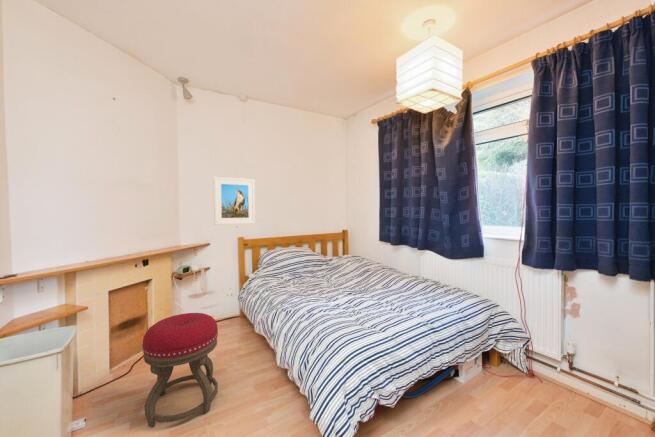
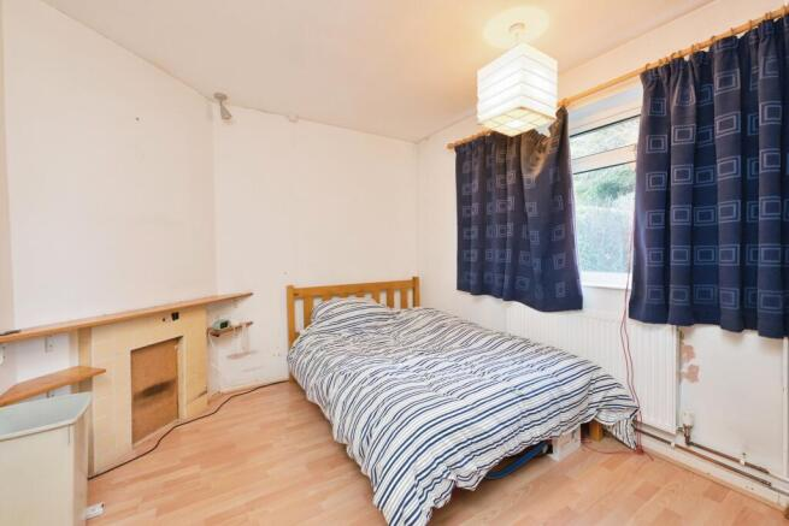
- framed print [213,176,256,226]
- stool [141,312,219,428]
